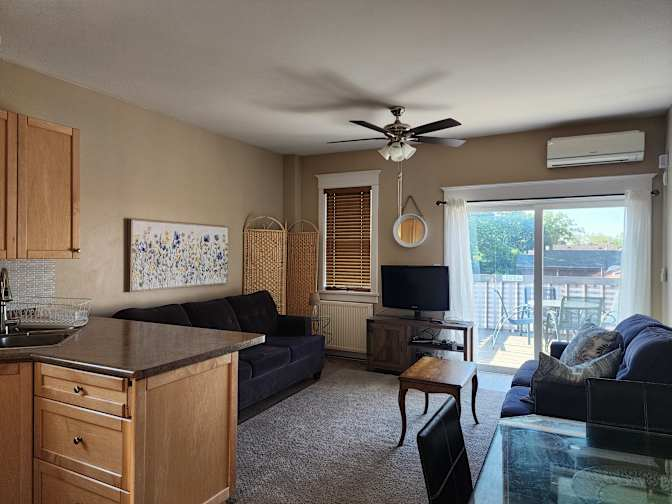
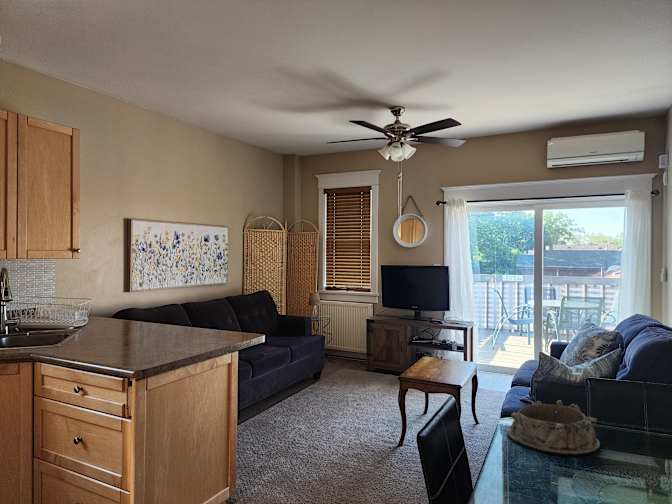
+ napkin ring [506,399,601,457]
